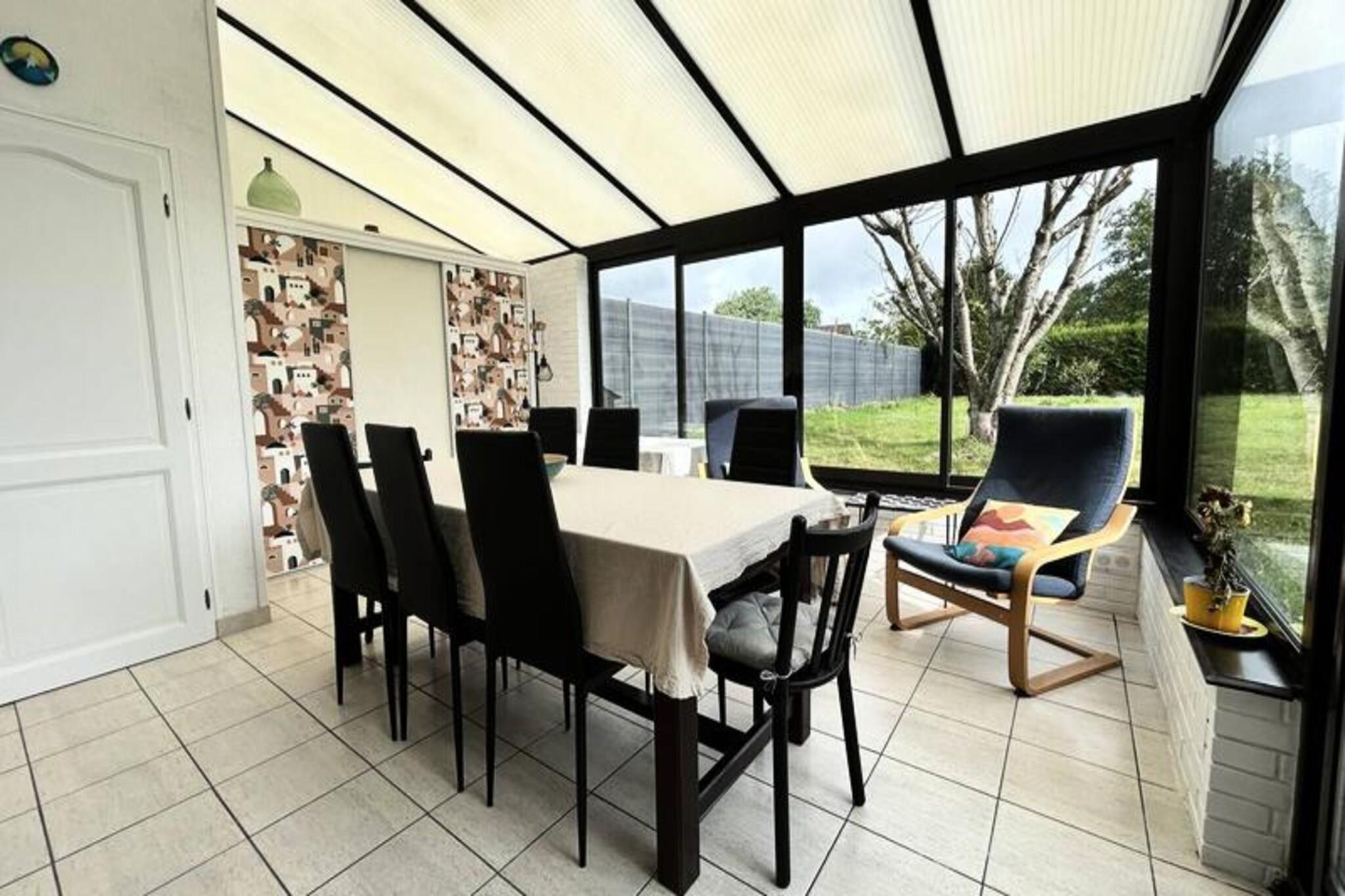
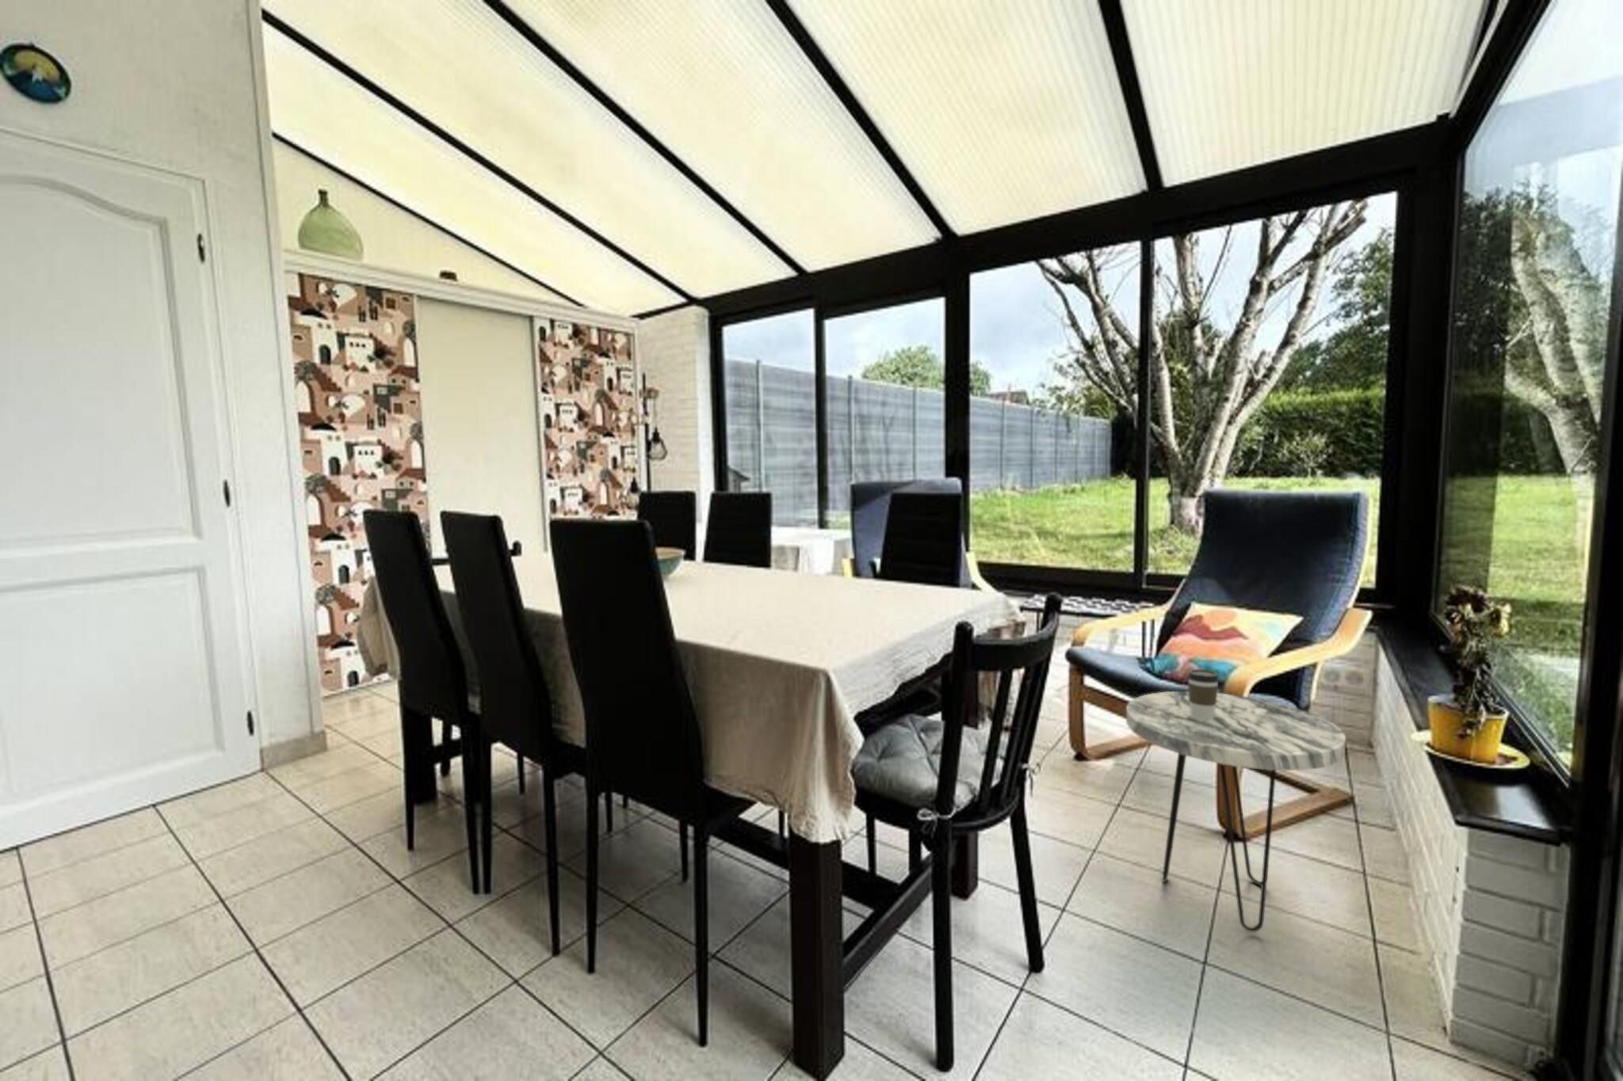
+ side table [1126,690,1347,933]
+ coffee cup [1186,668,1220,720]
